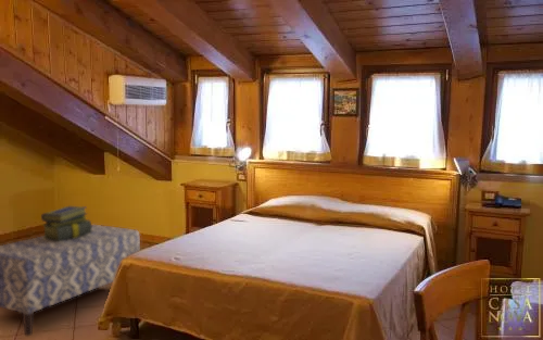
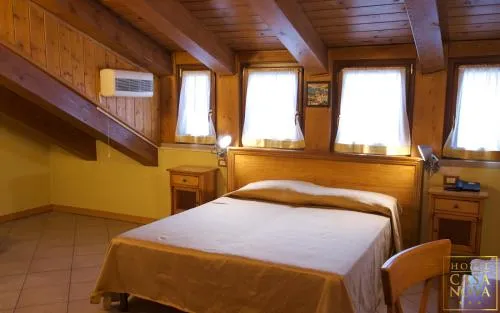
- bench [0,224,141,337]
- stack of books [40,205,92,242]
